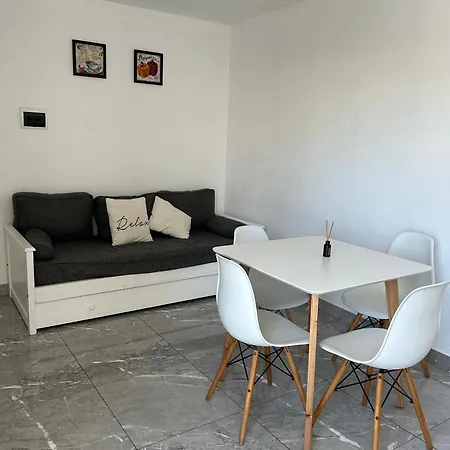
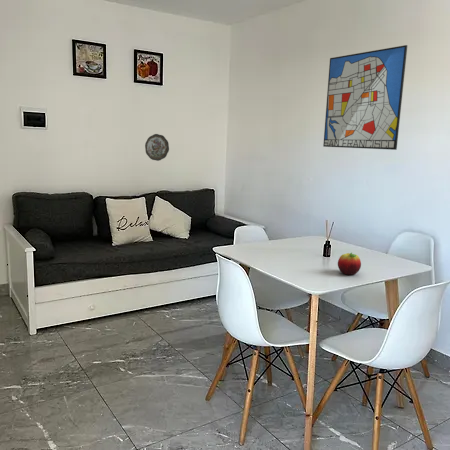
+ wall art [322,44,408,151]
+ fruit [337,252,362,276]
+ decorative plate [144,133,170,162]
